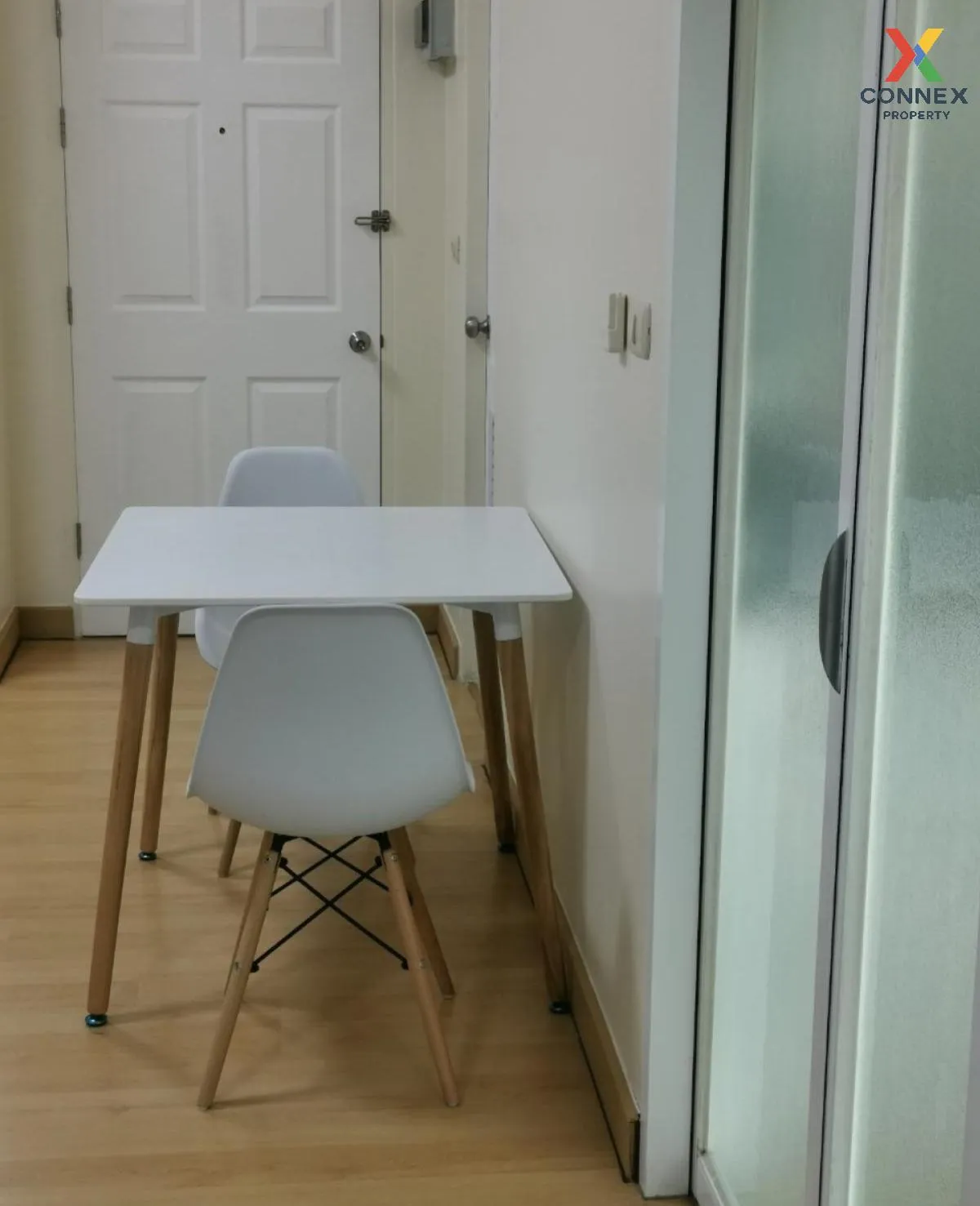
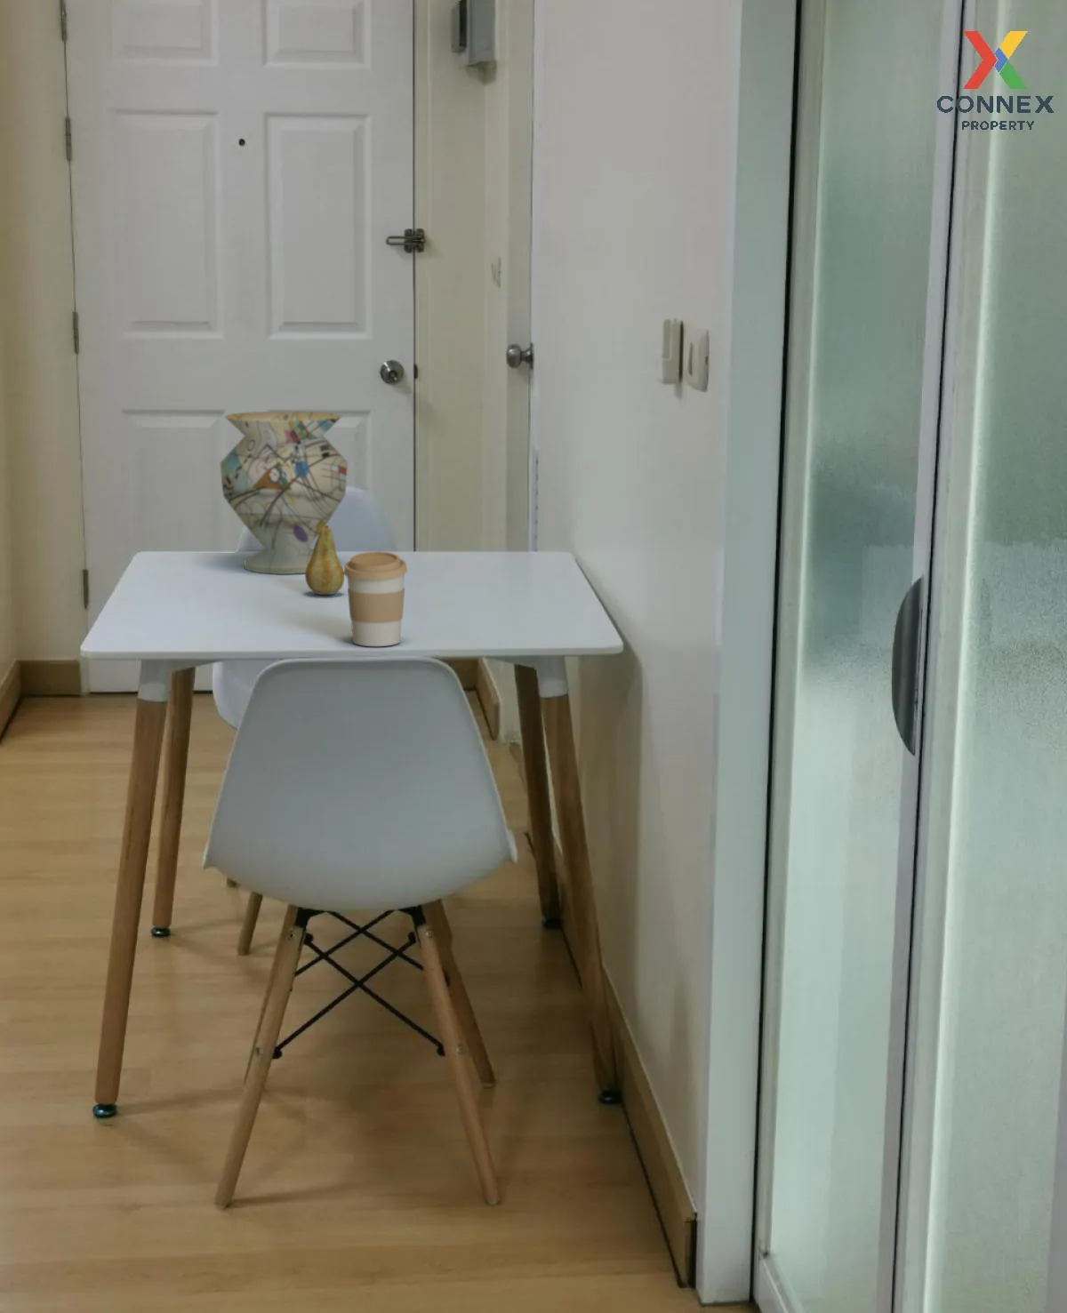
+ decorative vase [220,410,348,575]
+ fruit [304,525,345,596]
+ coffee cup [343,550,408,647]
